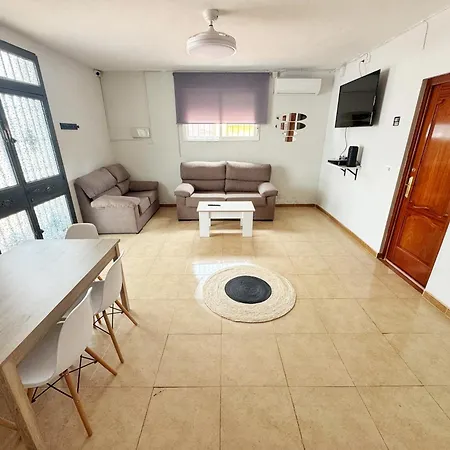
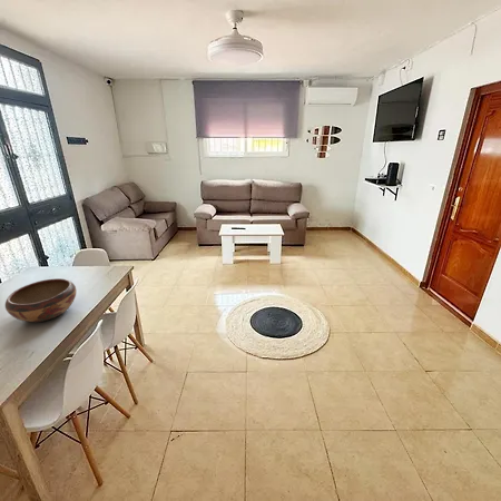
+ decorative bowl [4,277,77,323]
